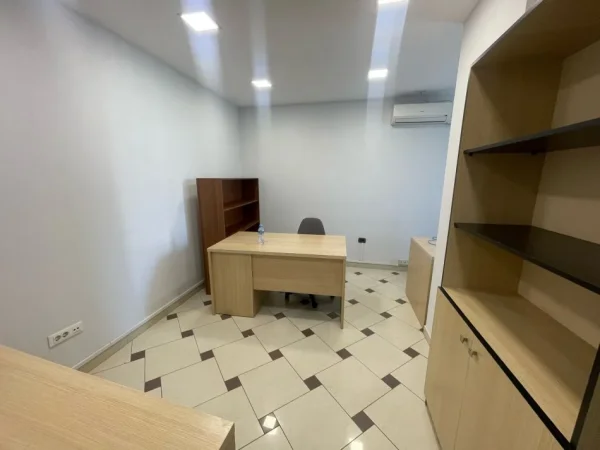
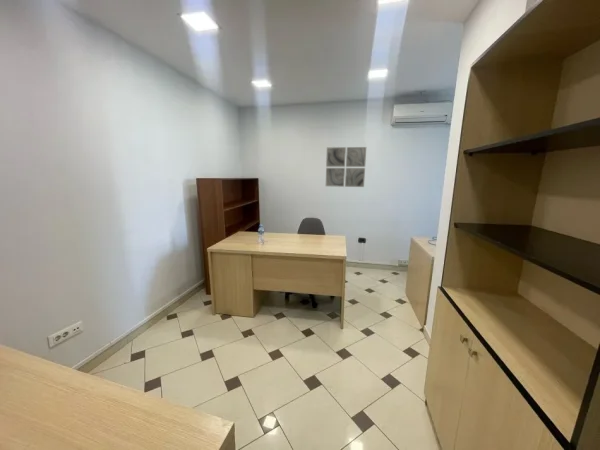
+ wall art [325,146,367,188]
